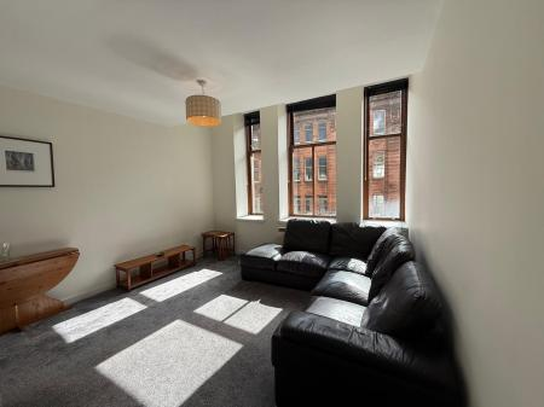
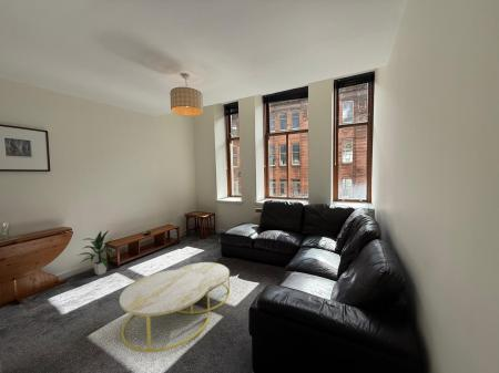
+ indoor plant [77,228,116,277]
+ coffee table [119,261,231,353]
